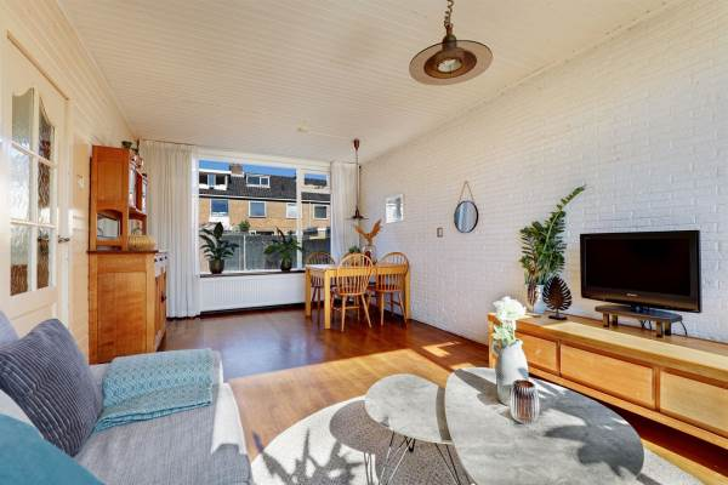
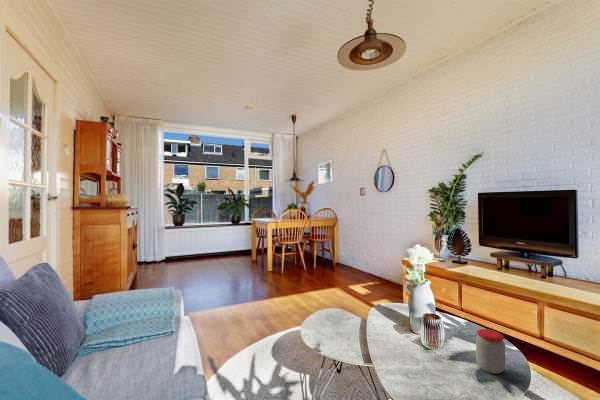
+ jar [475,328,506,375]
